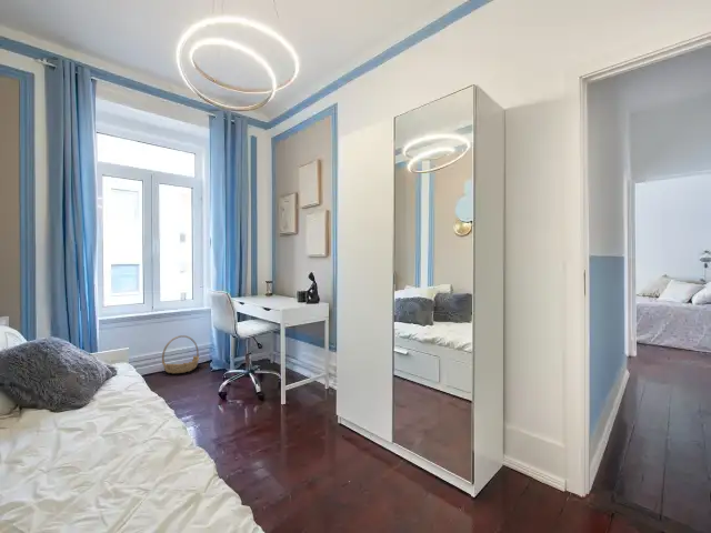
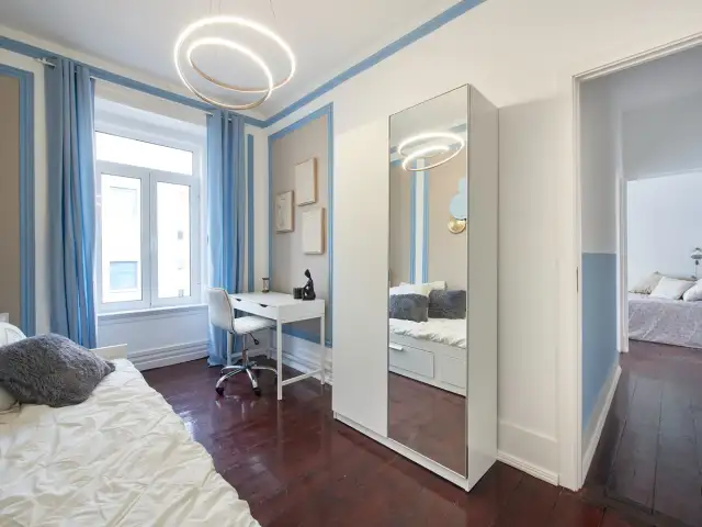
- basket [161,334,200,374]
